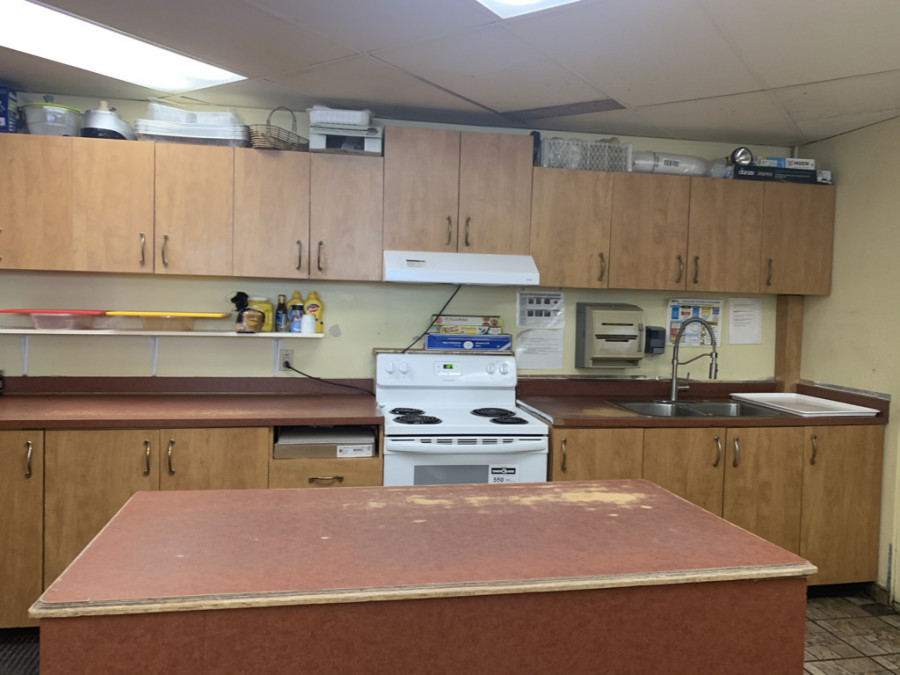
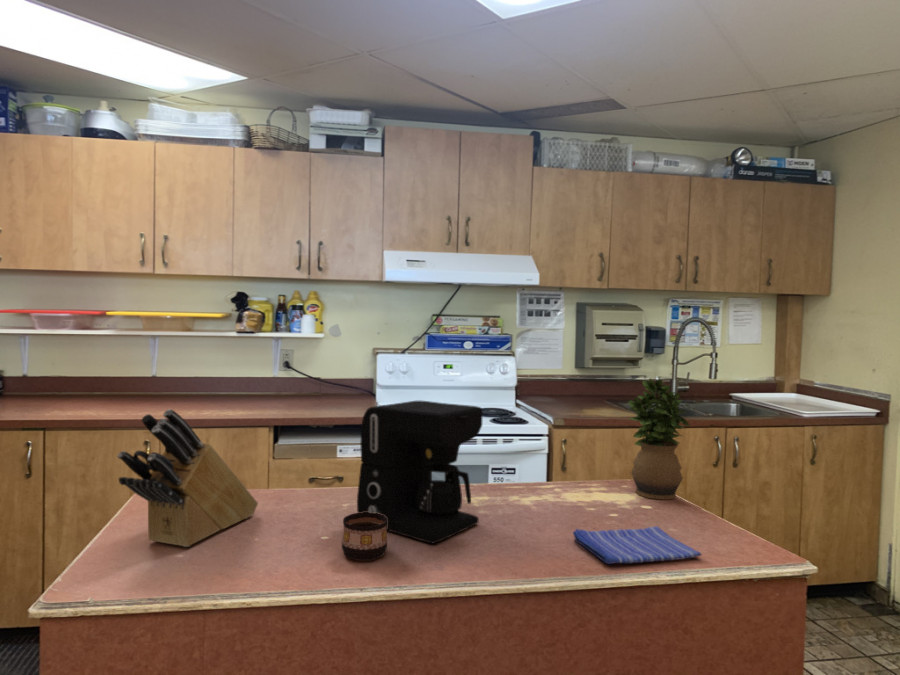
+ cup [341,512,388,562]
+ potted plant [626,377,691,500]
+ dish towel [572,525,702,565]
+ coffee maker [356,399,484,544]
+ knife block [117,408,259,548]
